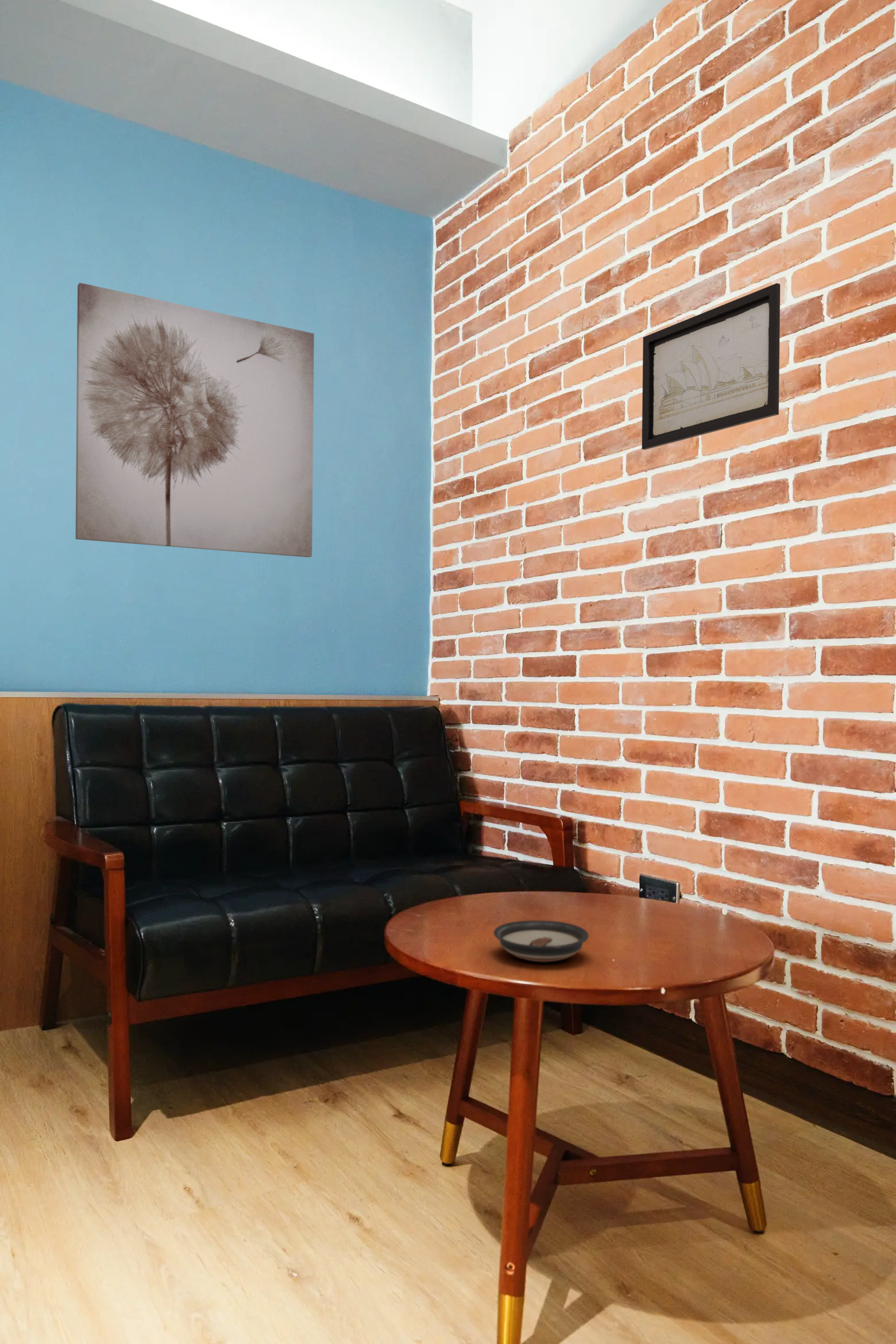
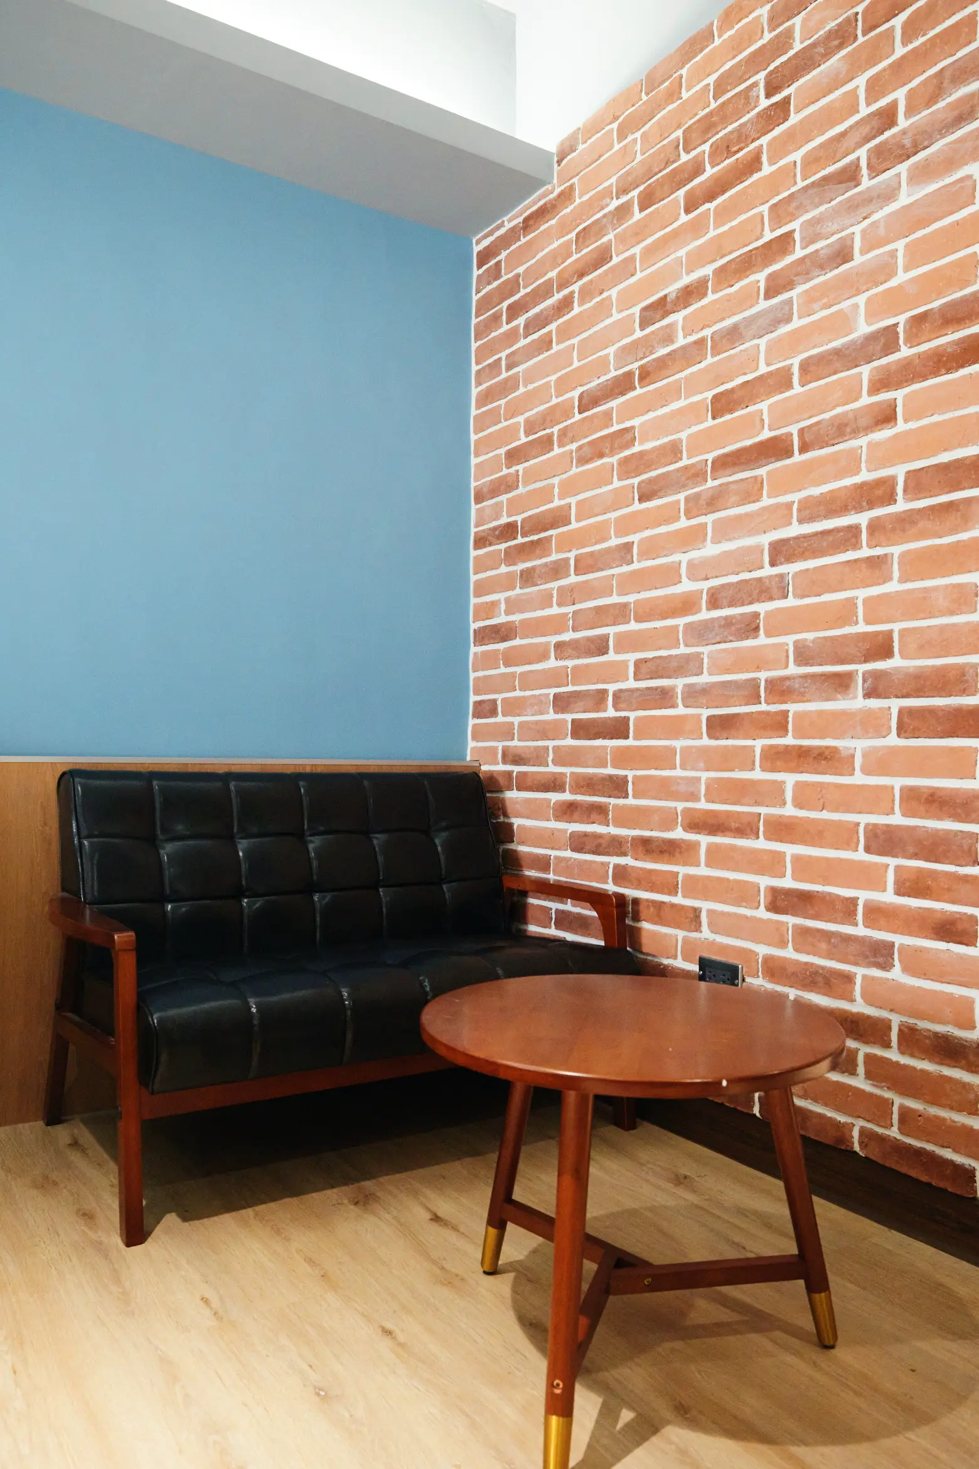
- saucer [493,920,589,963]
- wall art [642,283,781,450]
- wall art [75,282,315,558]
